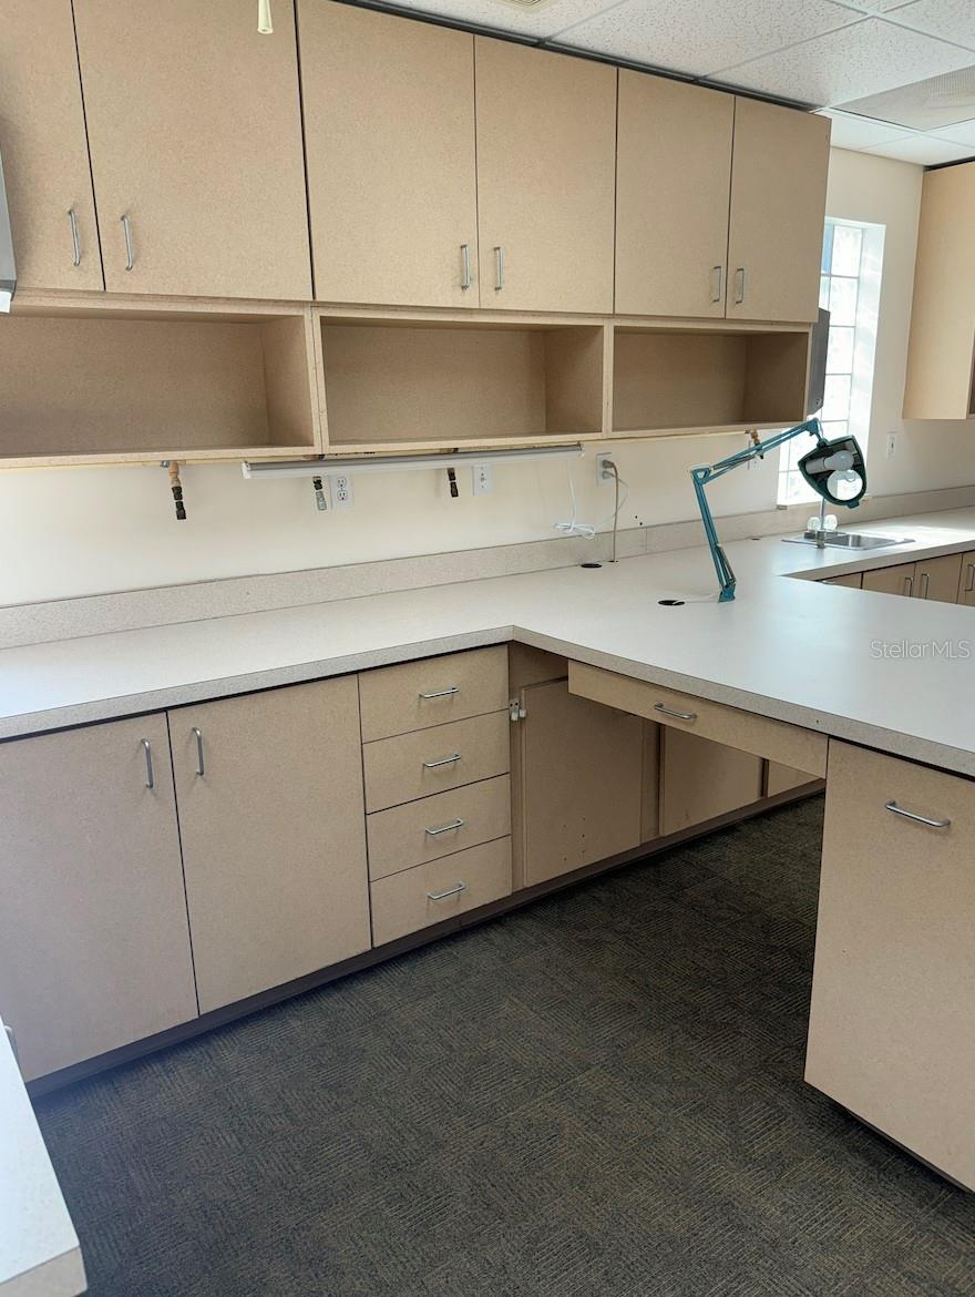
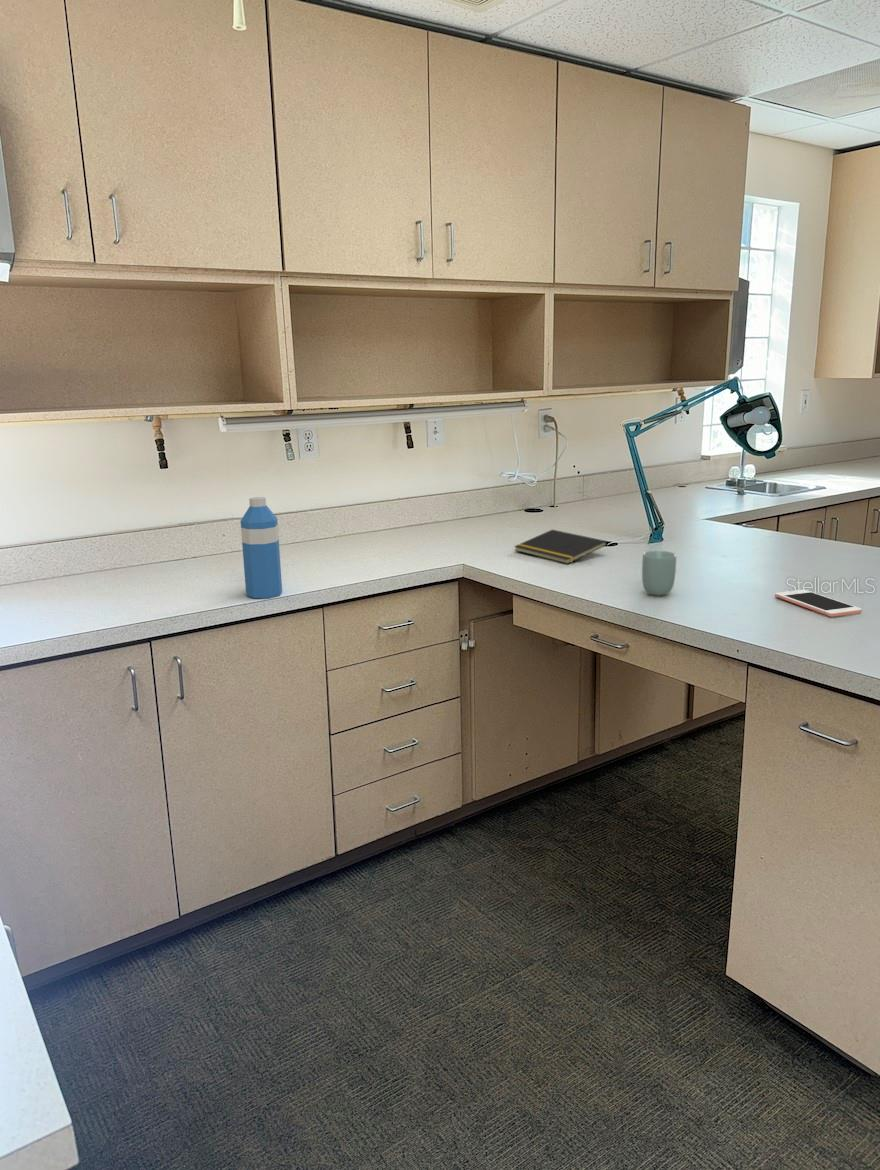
+ notepad [513,529,608,565]
+ water bottle [240,496,283,599]
+ cup [641,550,677,596]
+ cell phone [774,589,863,618]
